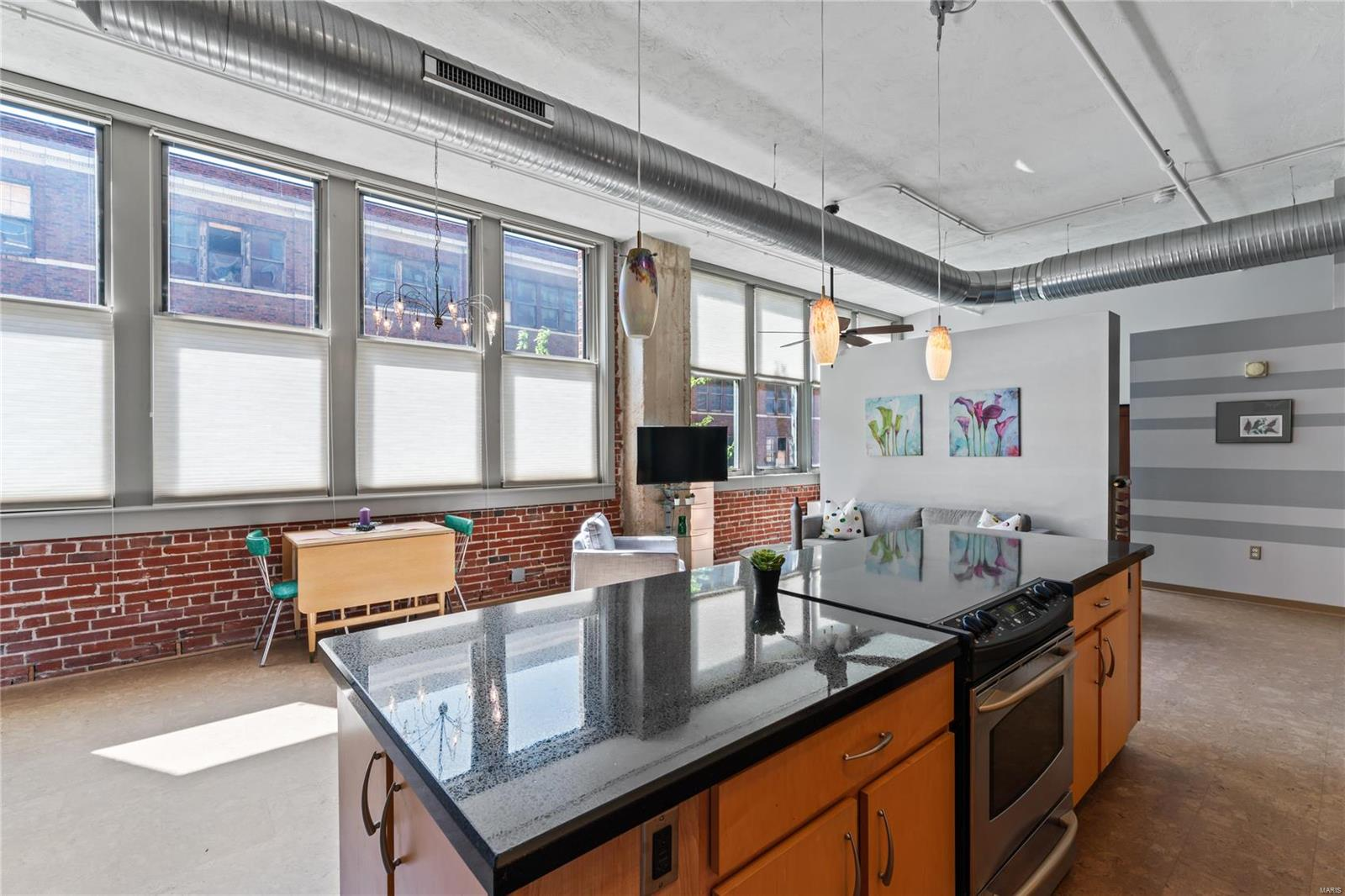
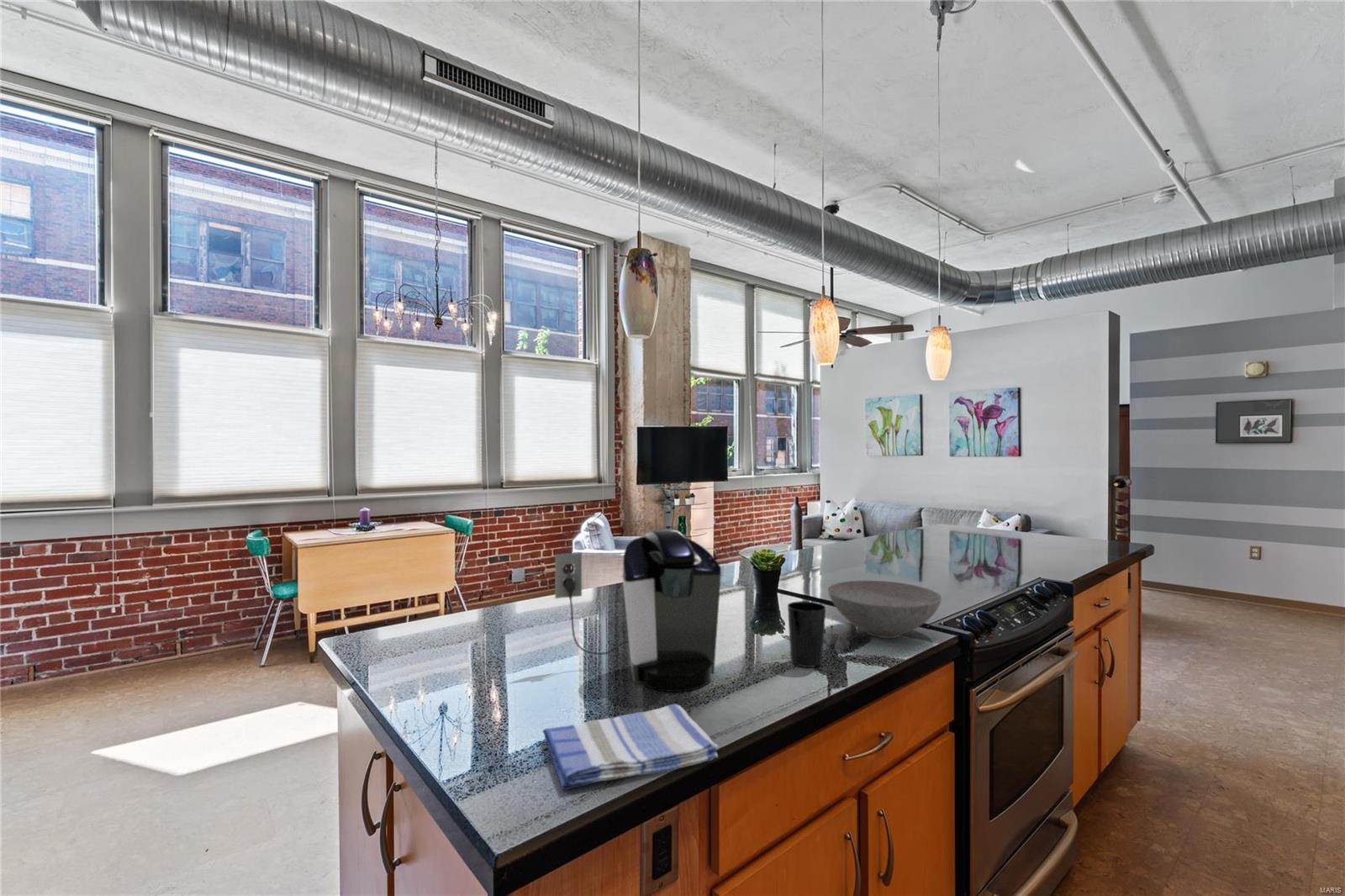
+ cup [787,600,826,668]
+ bowl [827,580,942,639]
+ coffee maker [554,529,722,693]
+ dish towel [542,704,720,790]
